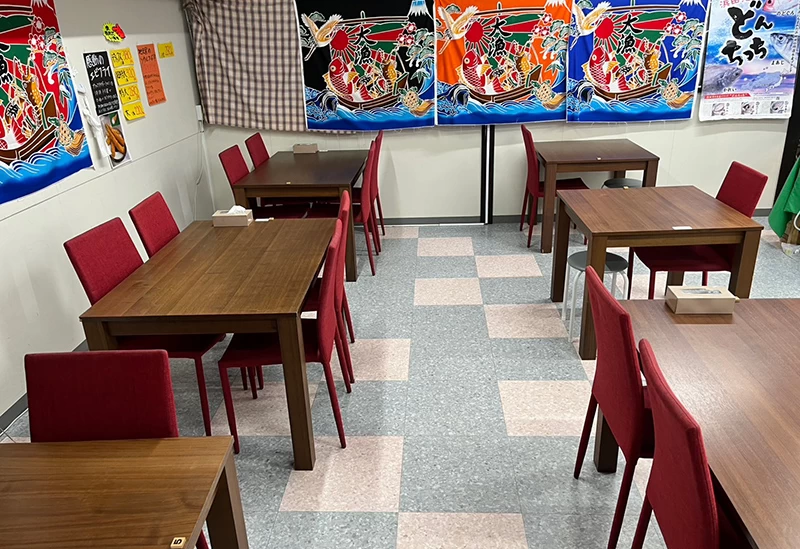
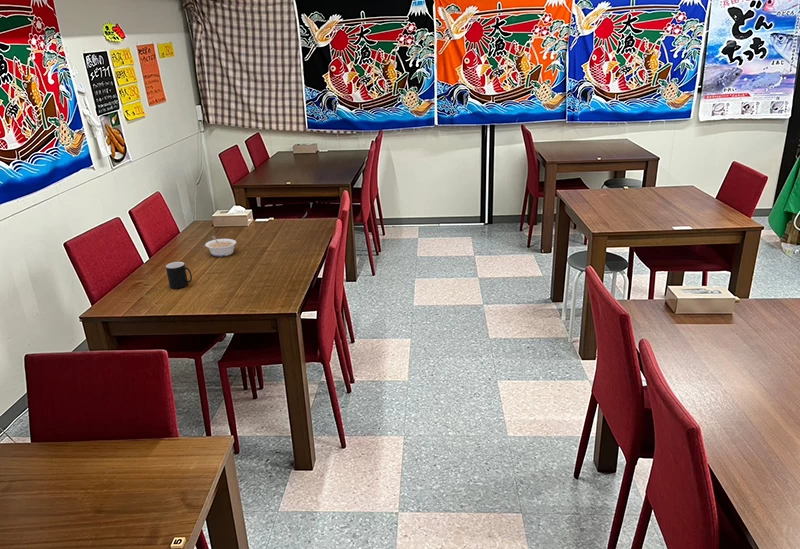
+ legume [204,235,237,258]
+ cup [165,261,193,290]
